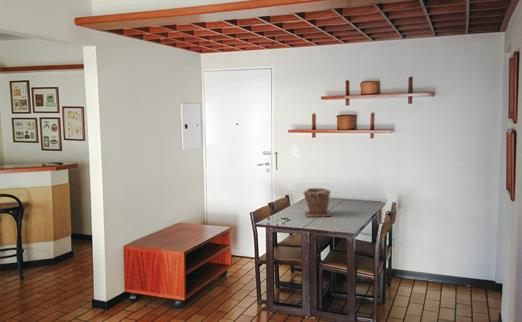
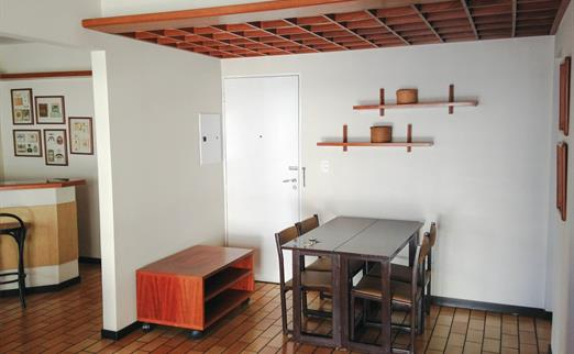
- plant pot [303,186,332,218]
